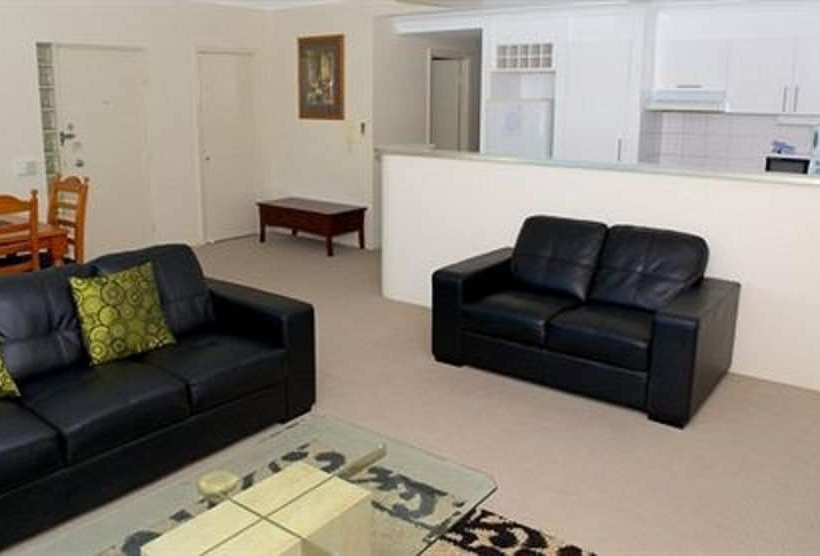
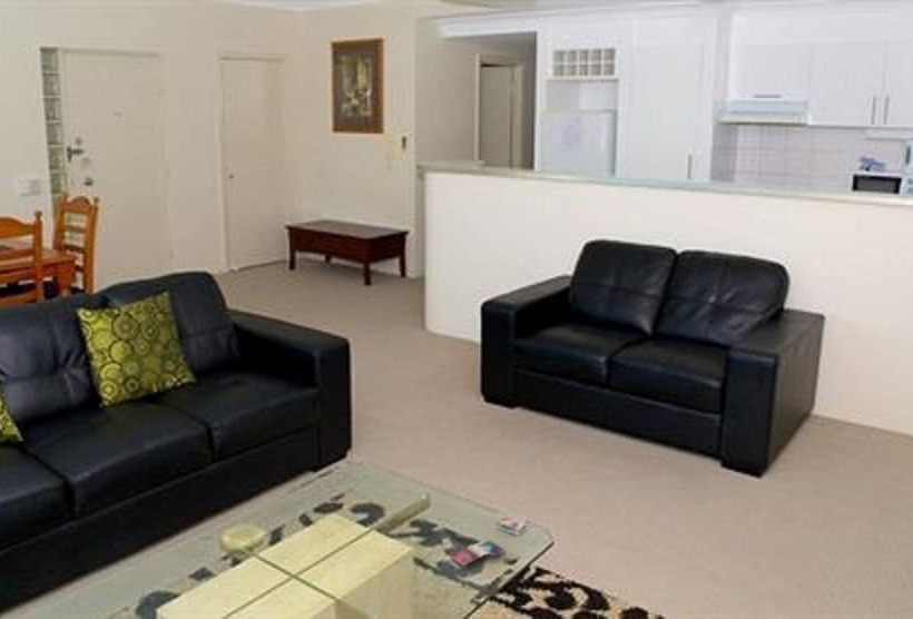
+ magazine [449,512,533,567]
